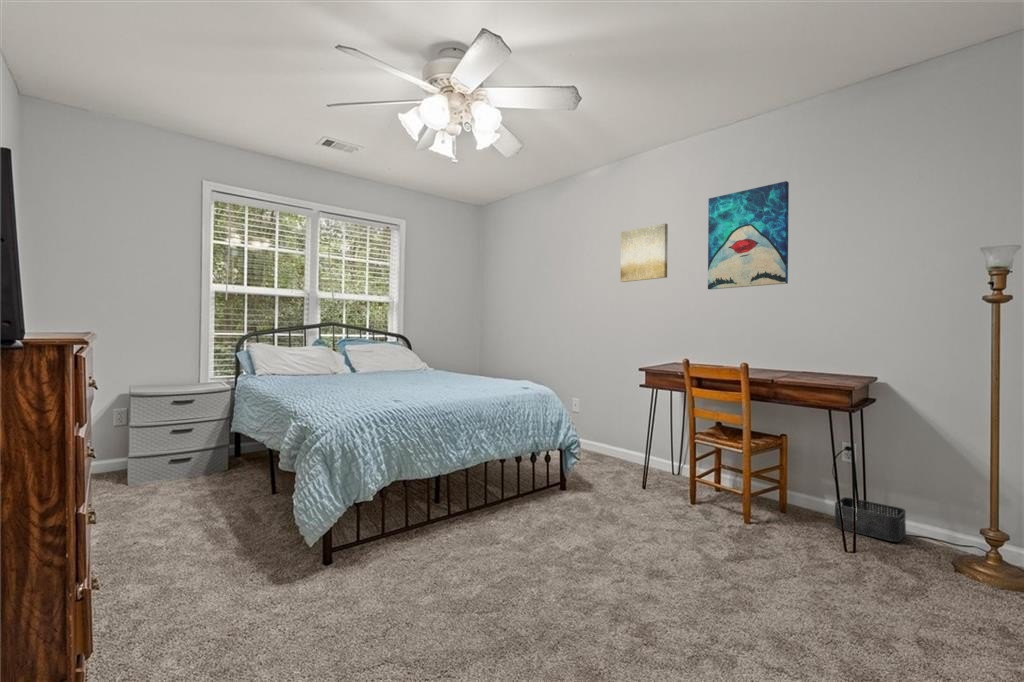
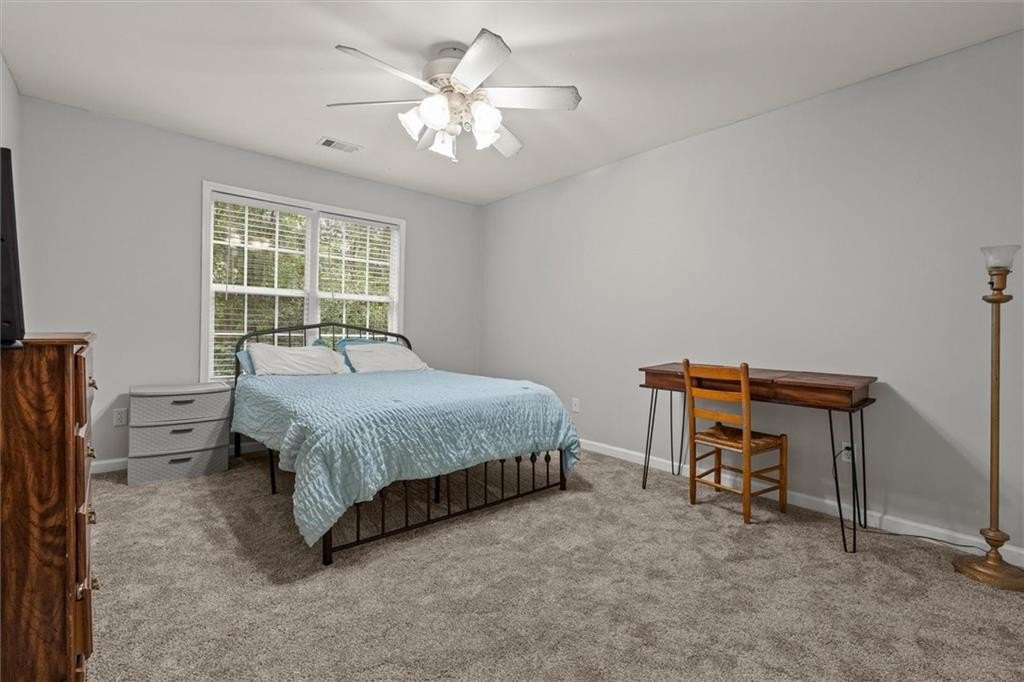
- storage bin [834,496,907,543]
- wall art [620,222,669,283]
- wall art [707,180,790,290]
